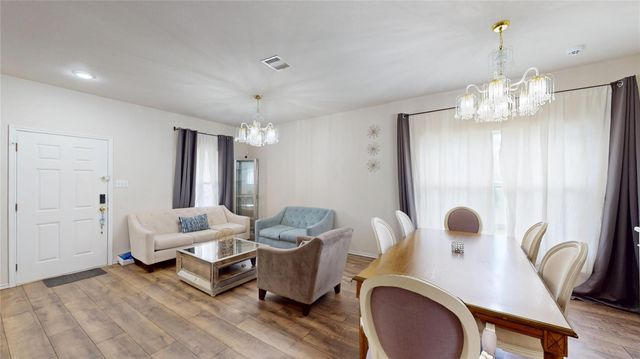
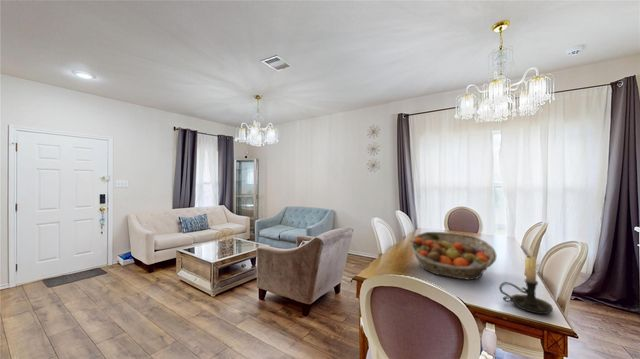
+ fruit basket [408,231,497,281]
+ candle holder [498,247,554,315]
